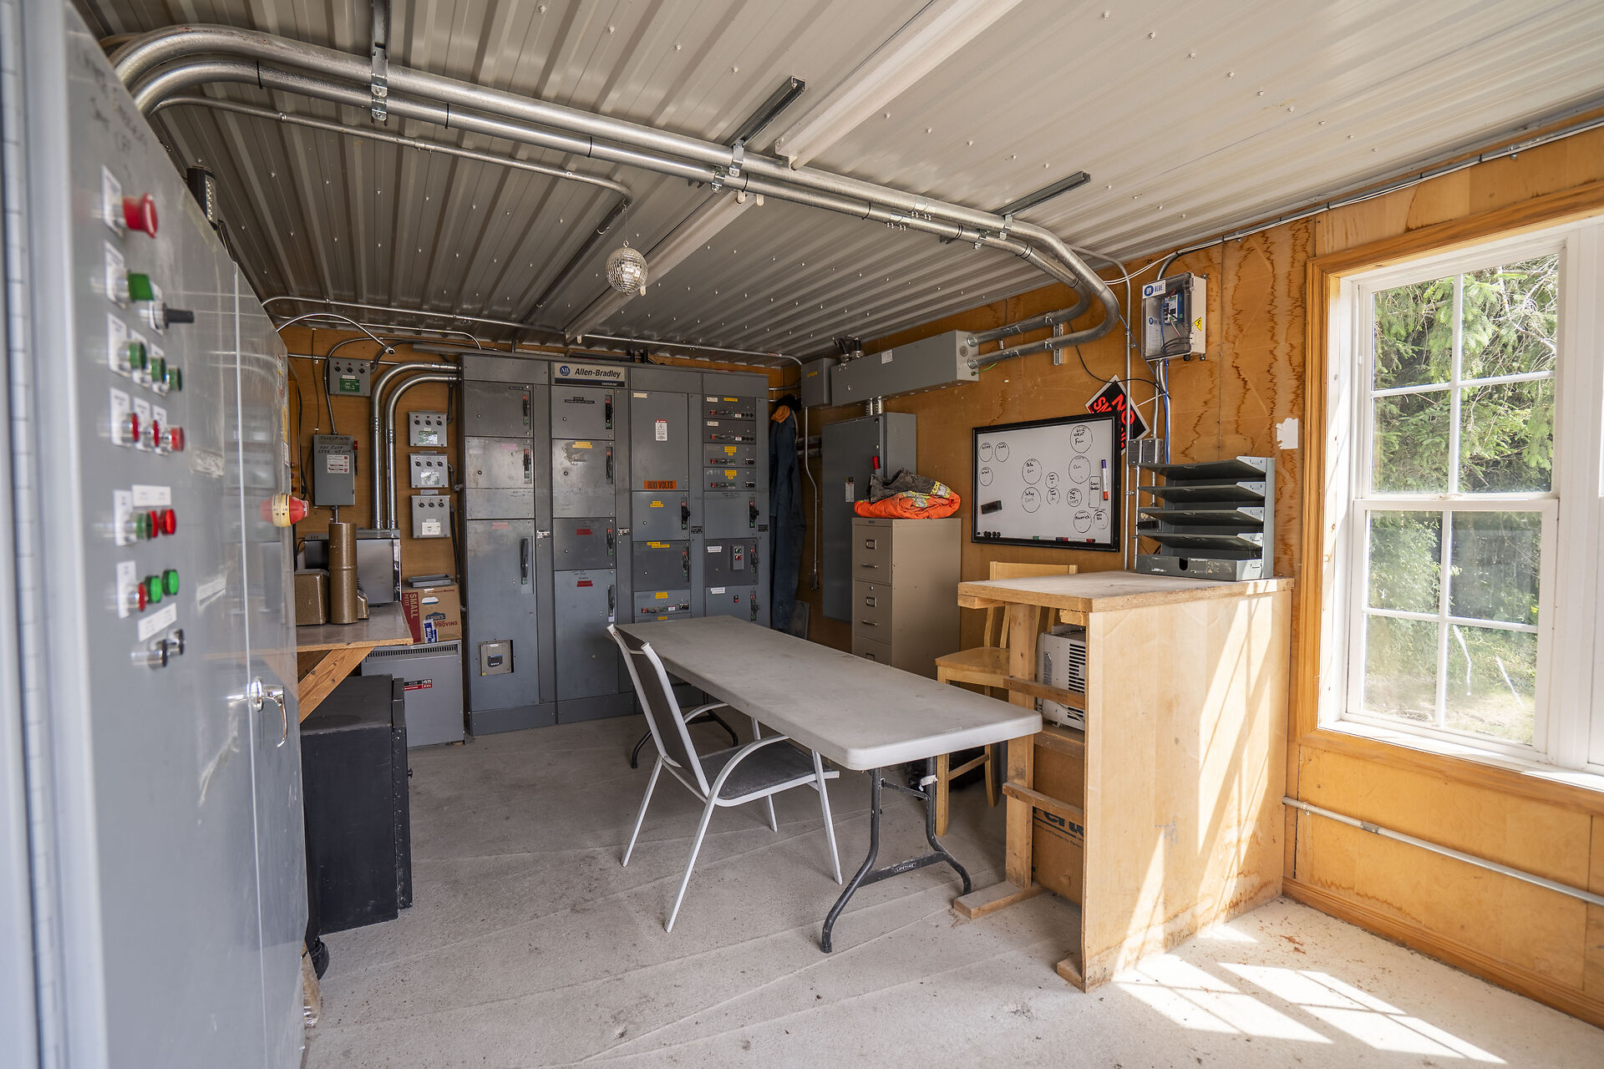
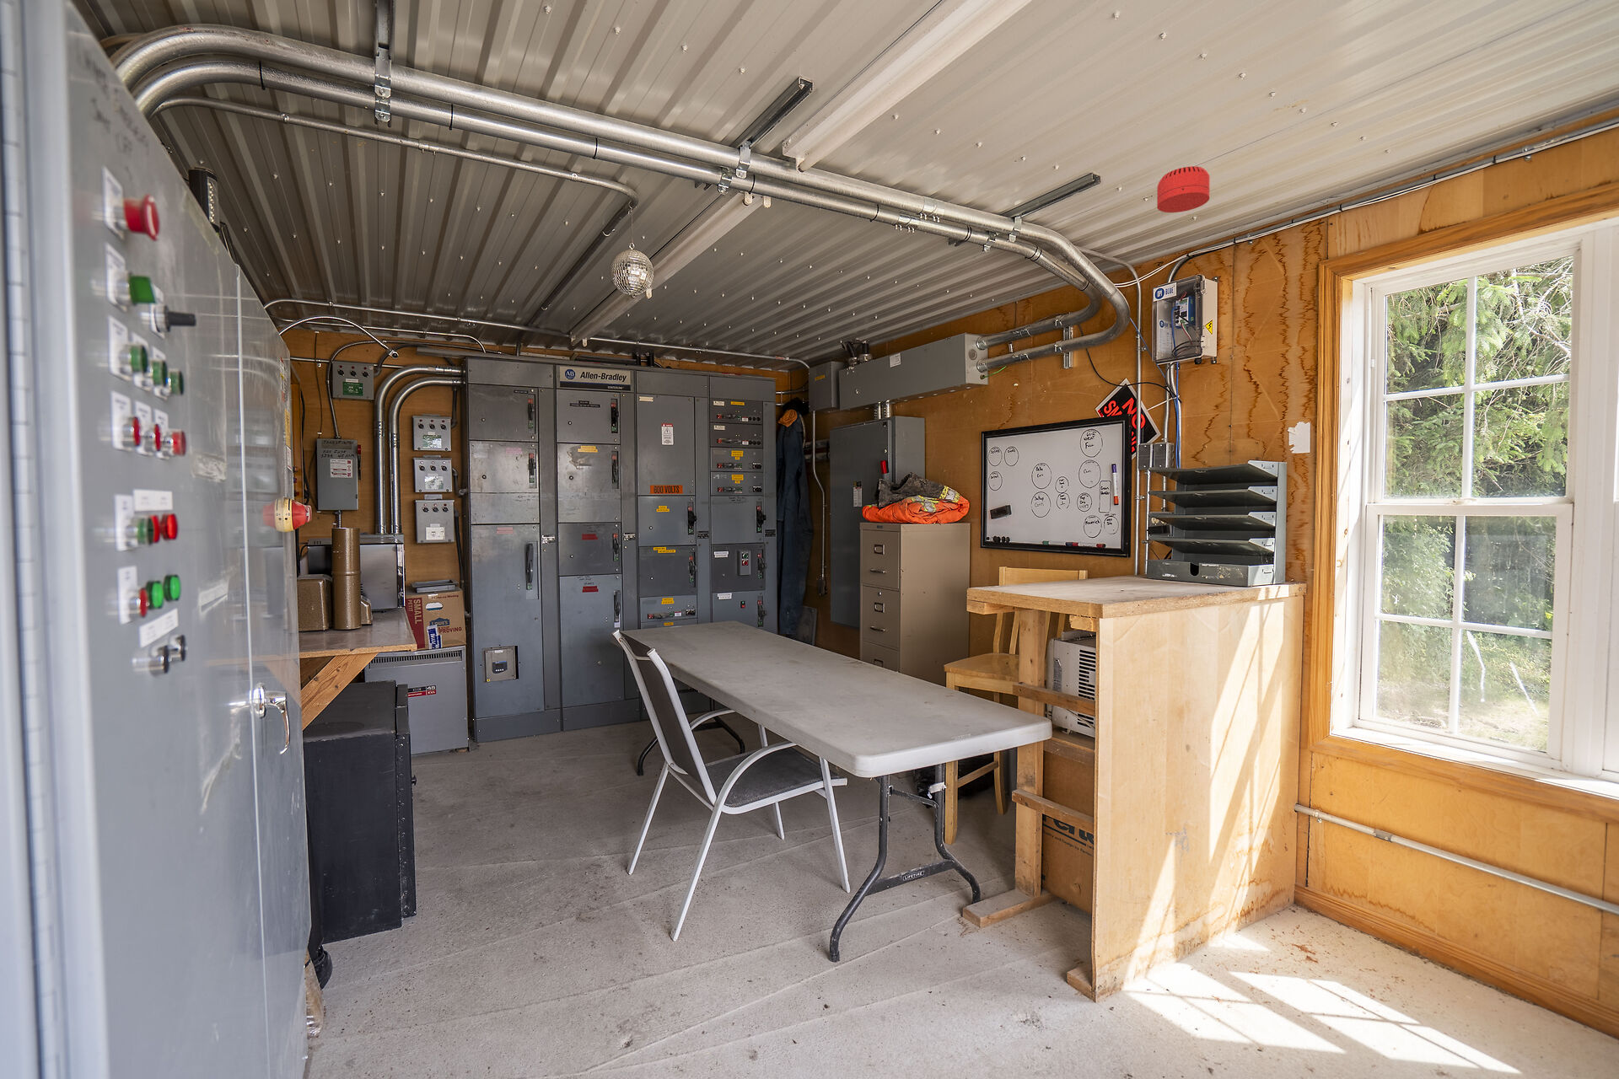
+ smoke detector [1156,165,1211,213]
